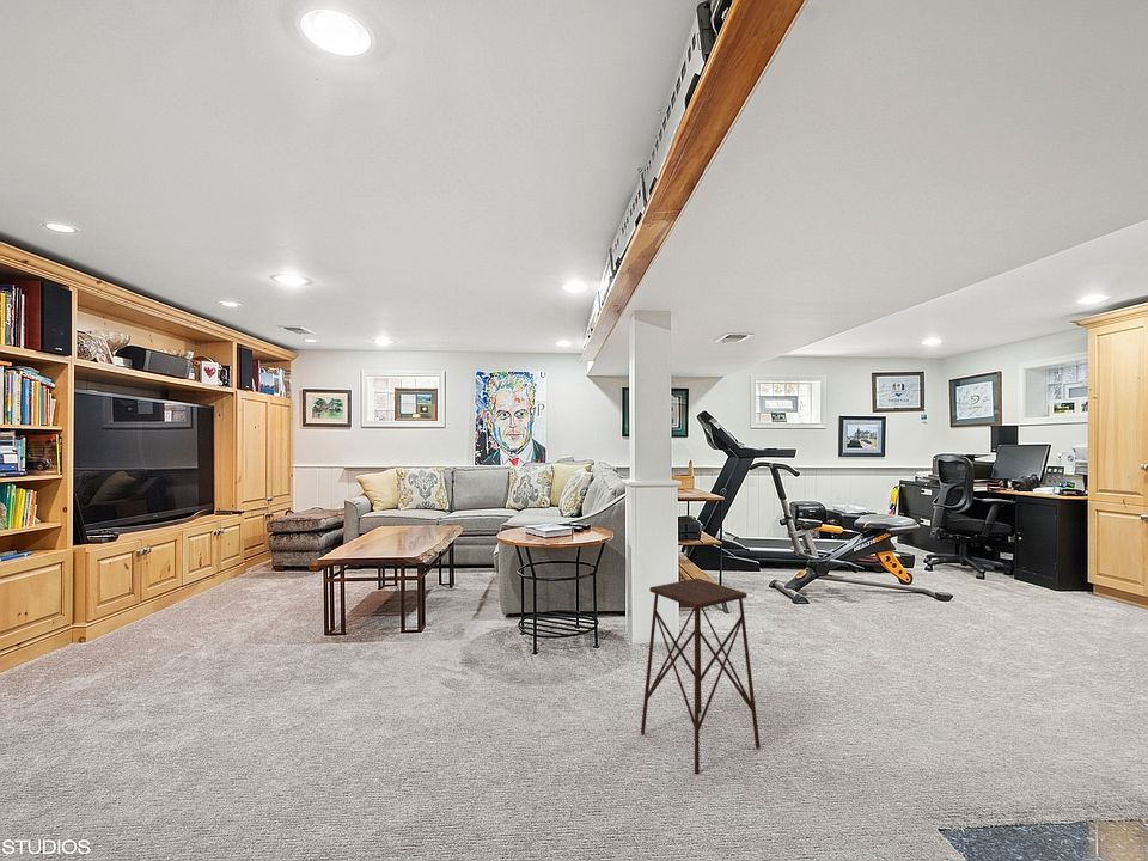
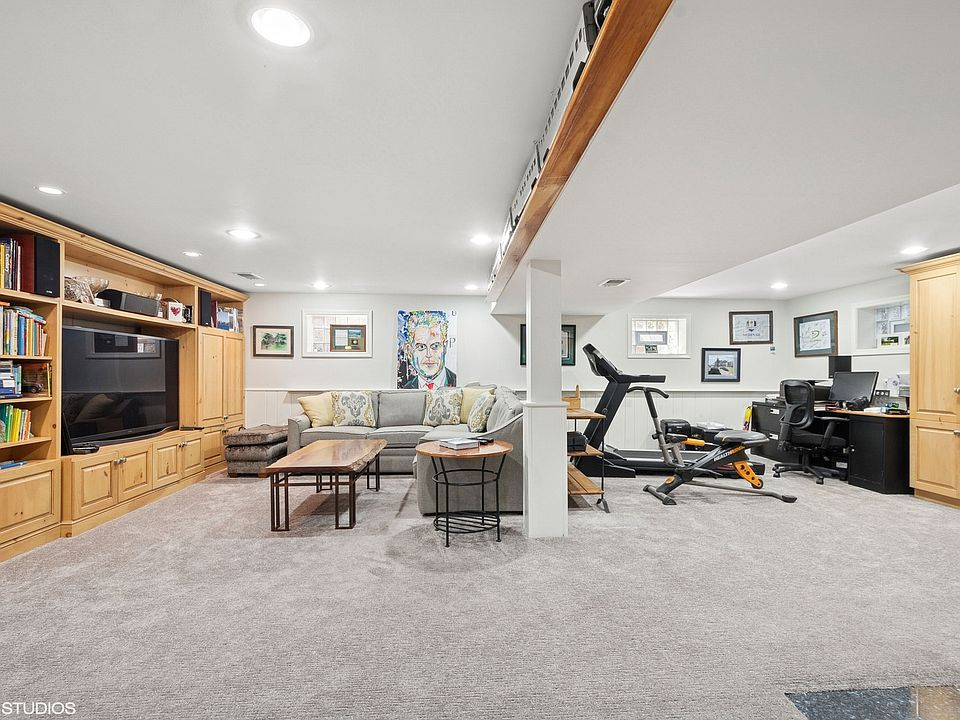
- side table [640,578,762,775]
